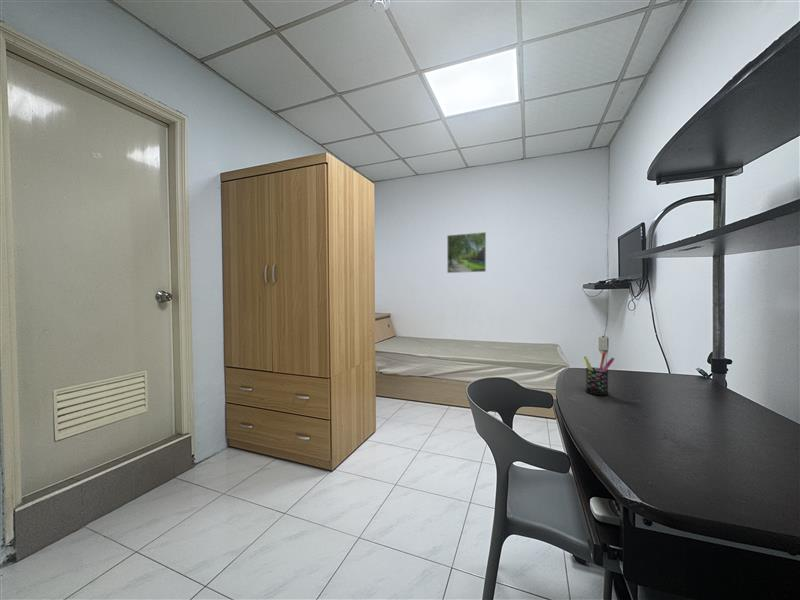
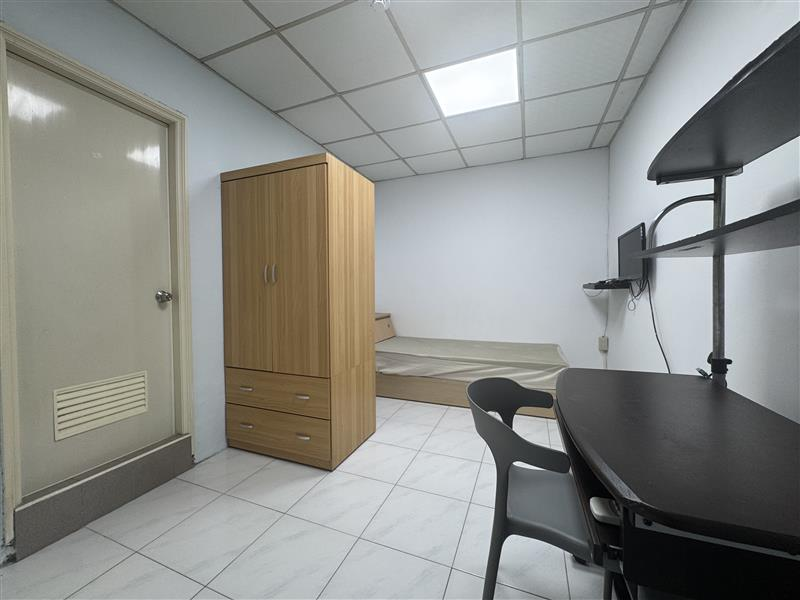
- pen holder [583,351,615,396]
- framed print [446,231,487,274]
